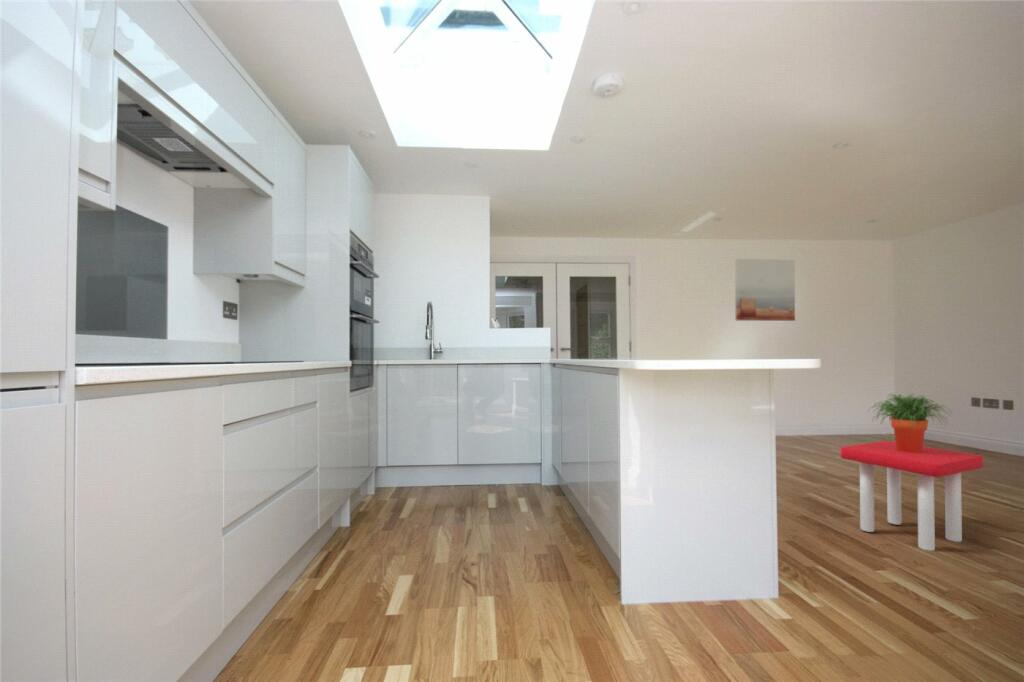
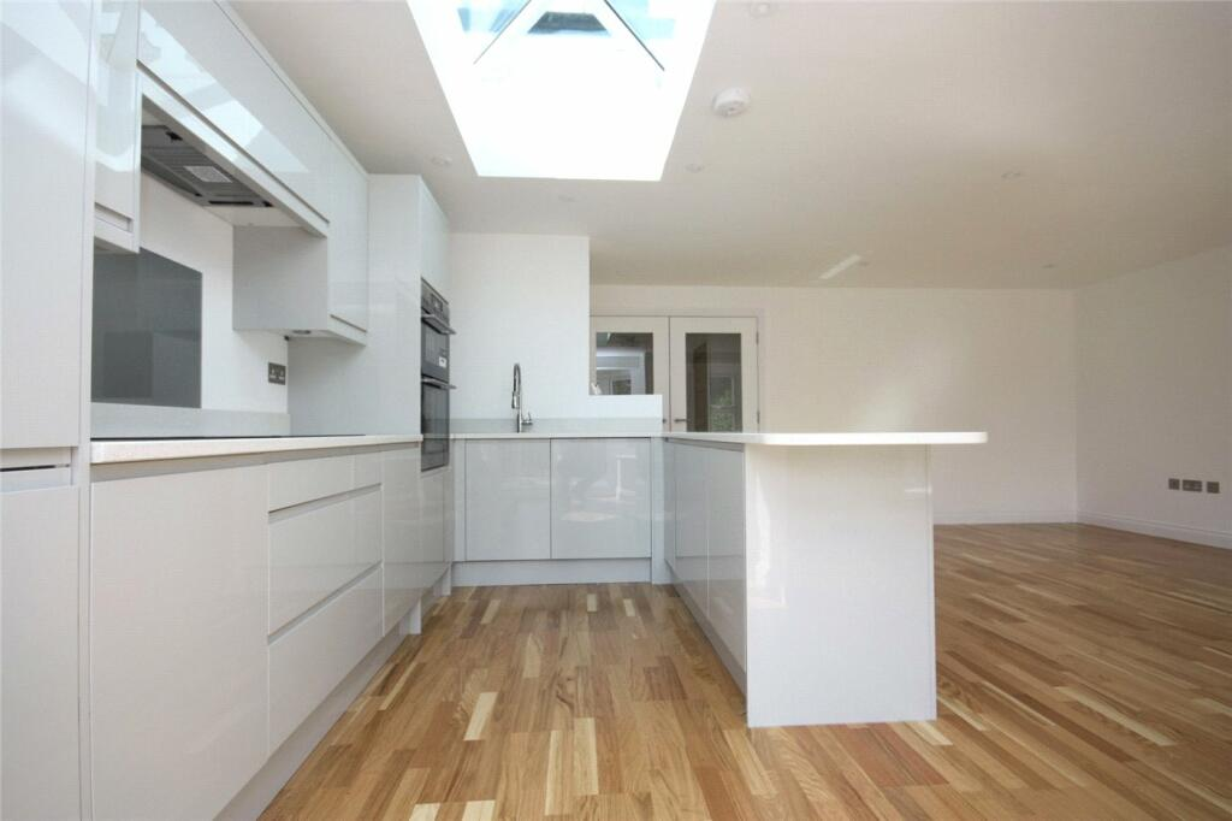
- stool [840,440,984,552]
- wall art [734,258,796,322]
- potted plant [866,393,953,453]
